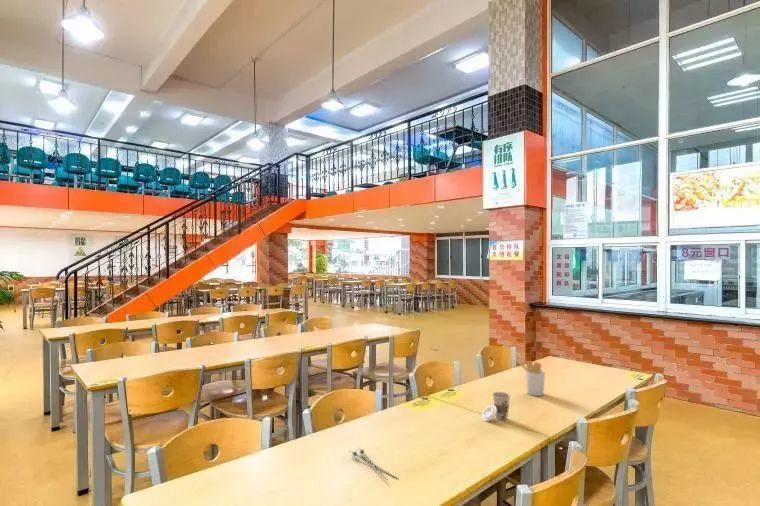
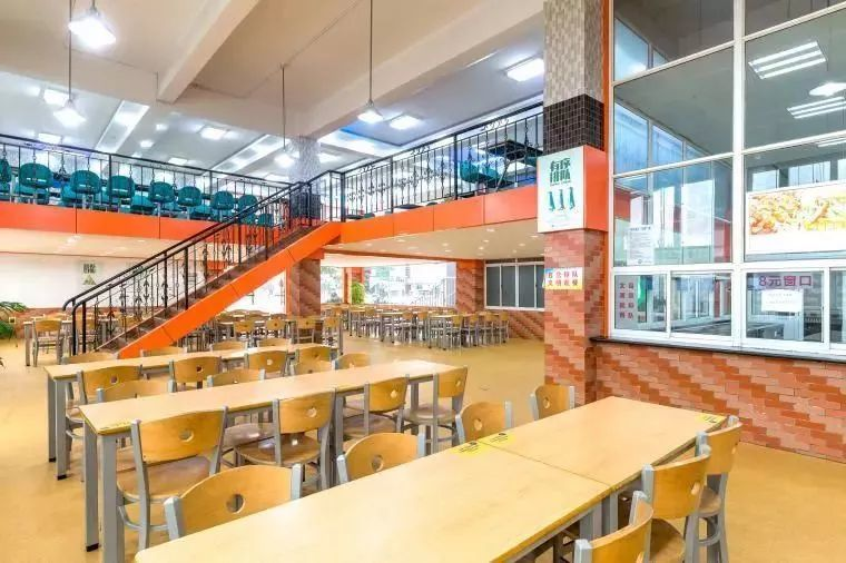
- chopsticks [349,447,399,481]
- cup [481,391,512,422]
- utensil holder [516,359,546,397]
